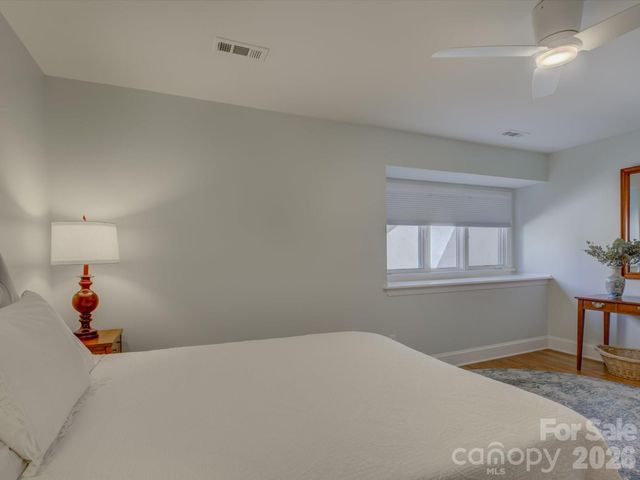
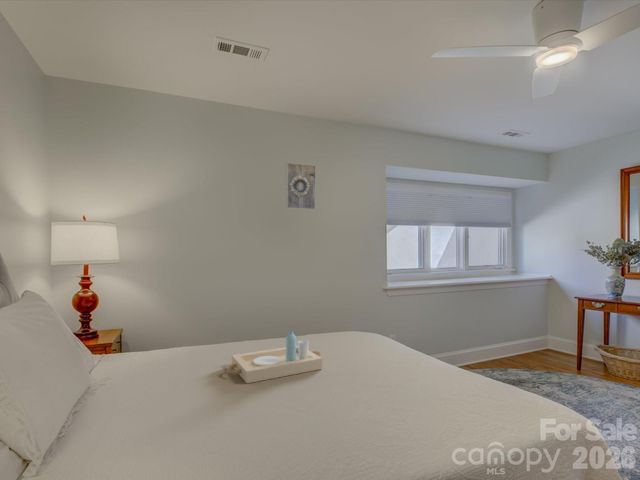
+ serving tray [226,330,323,384]
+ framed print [285,162,317,211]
